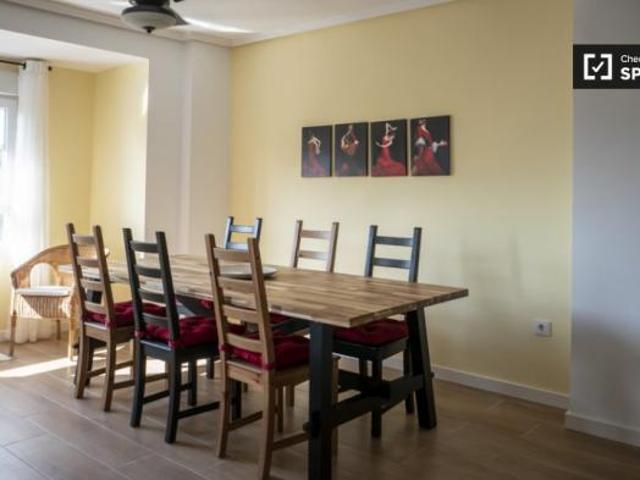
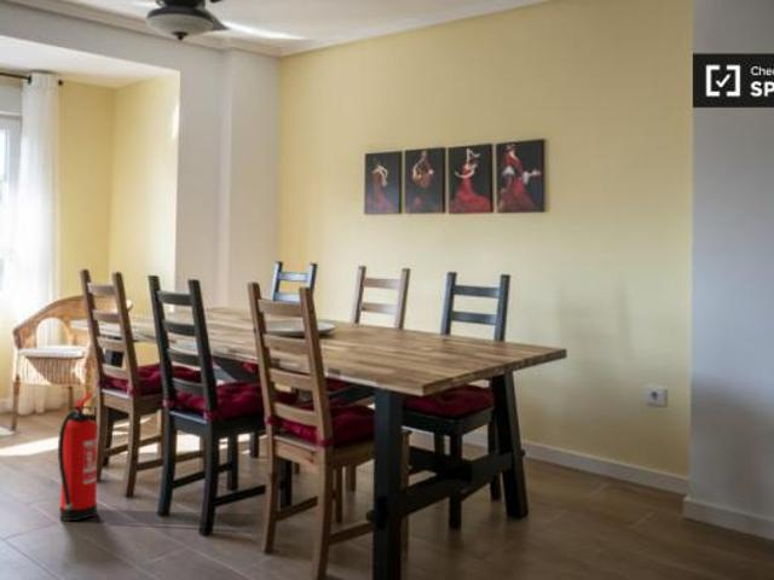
+ fire extinguisher [57,393,99,522]
